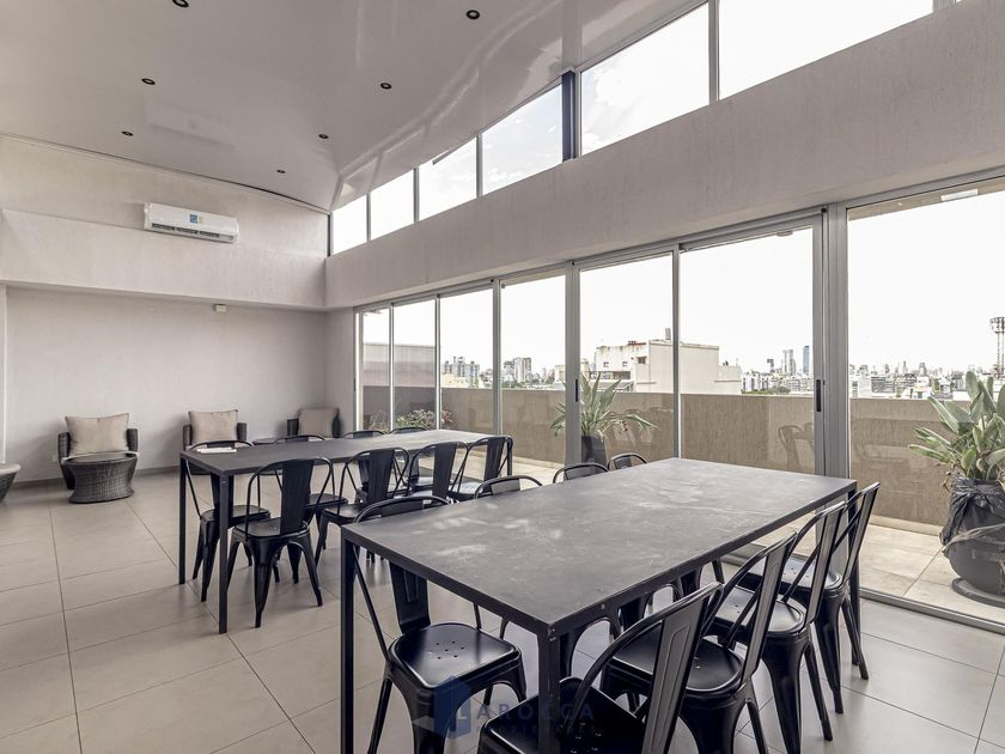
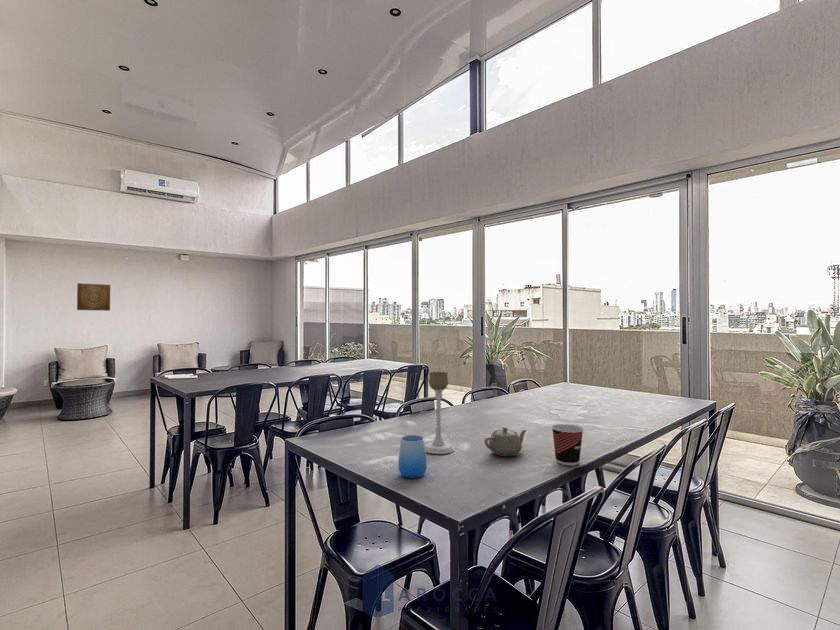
+ cup [551,423,584,466]
+ candle holder [425,371,455,455]
+ wall art [76,282,111,312]
+ teapot [483,426,528,457]
+ cup [397,434,428,479]
